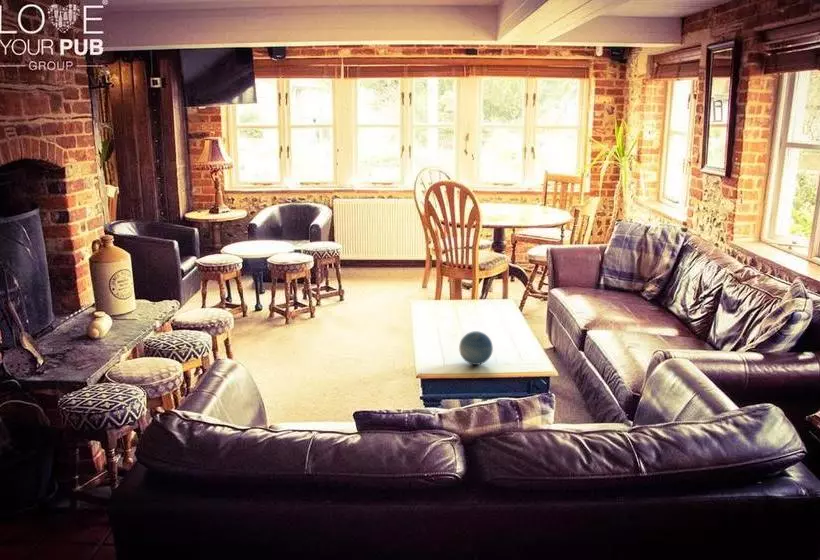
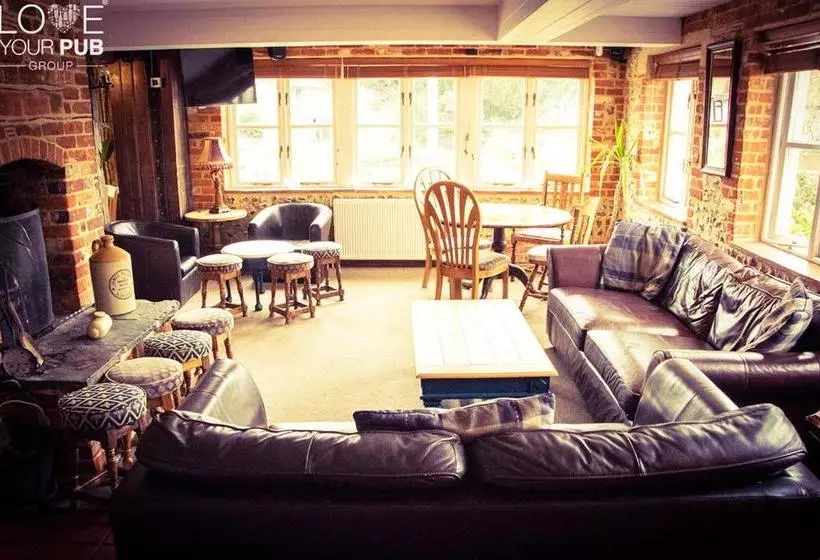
- decorative ball [458,330,494,366]
